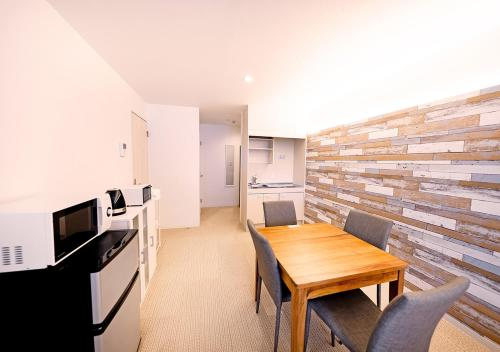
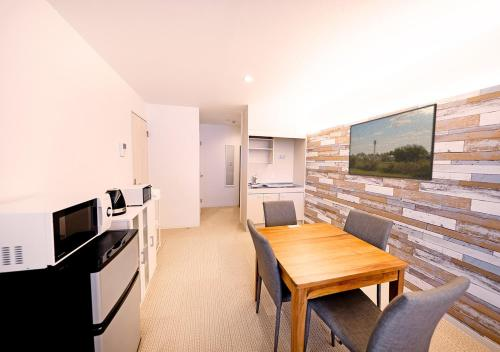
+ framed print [347,102,438,182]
